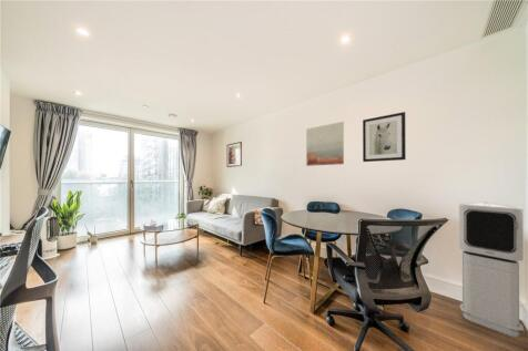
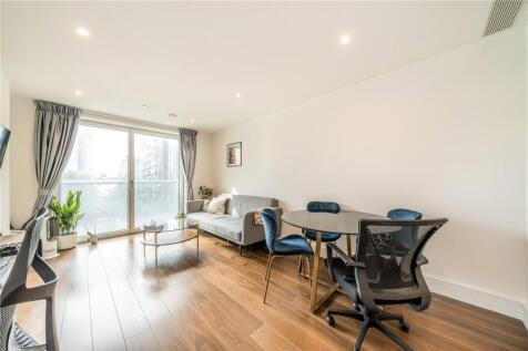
- wall art [305,121,345,167]
- wall art [362,111,407,163]
- air purifier [458,200,525,338]
